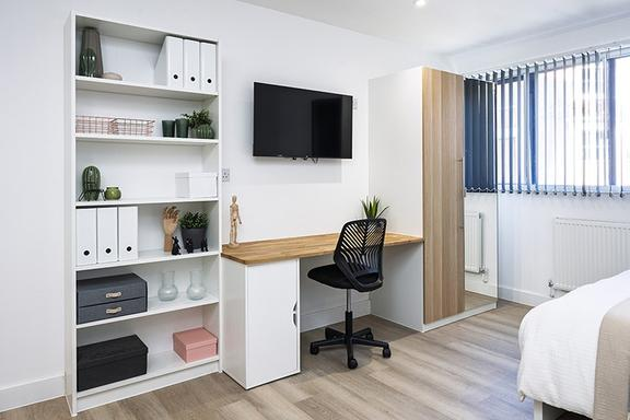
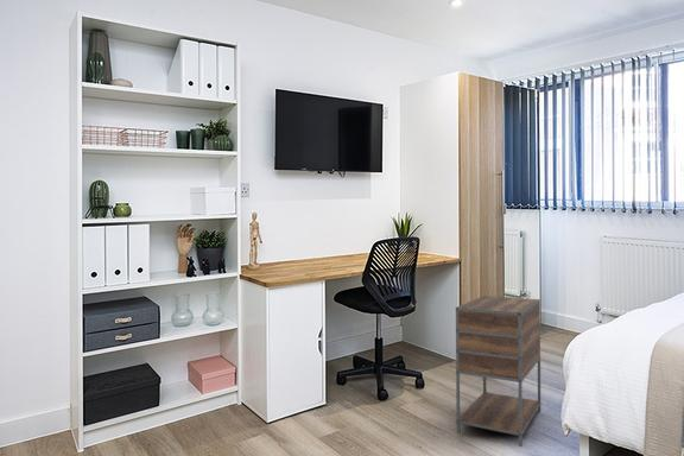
+ nightstand [455,294,542,448]
